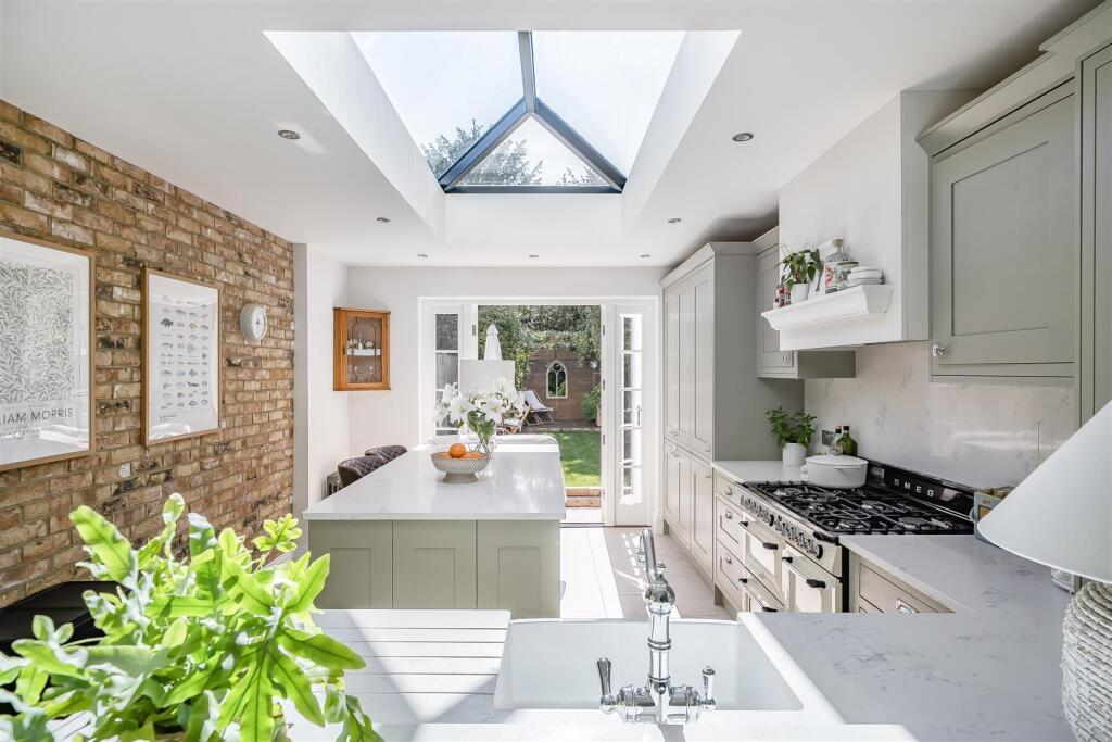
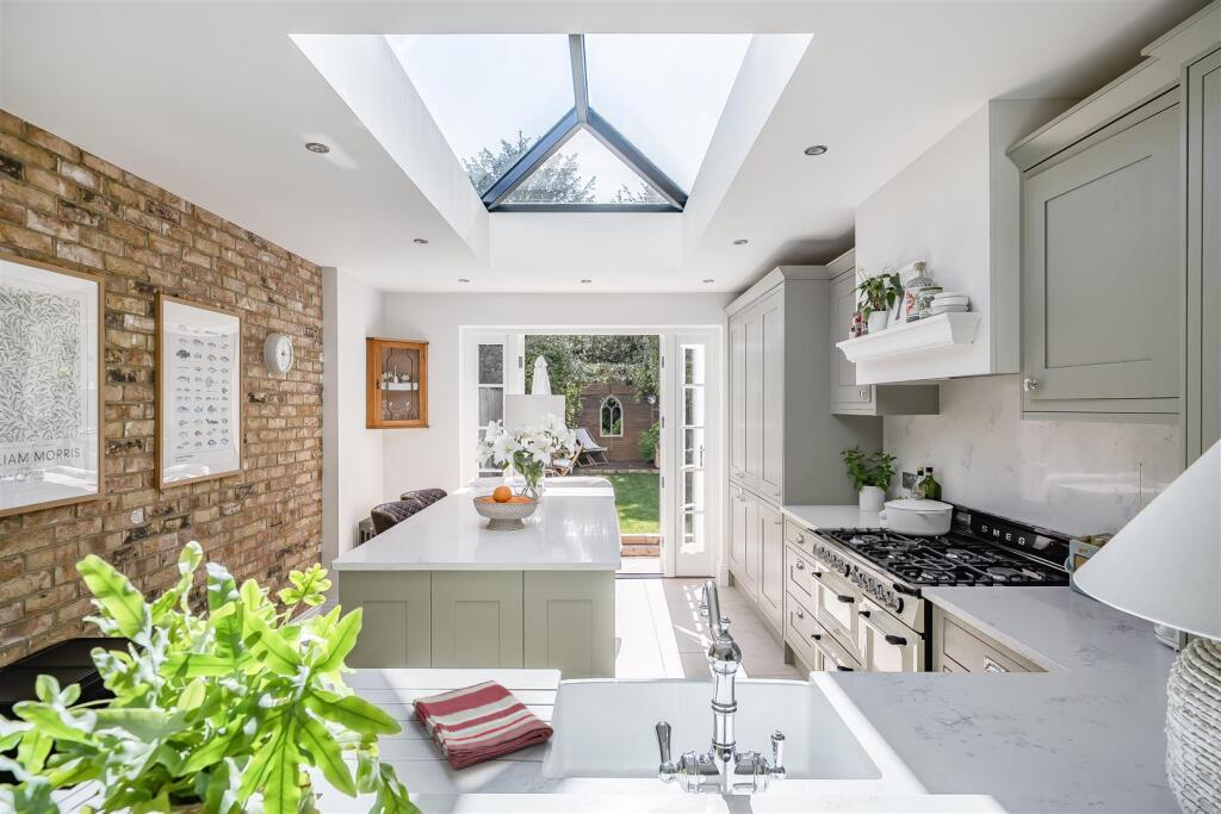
+ dish towel [411,679,554,771]
